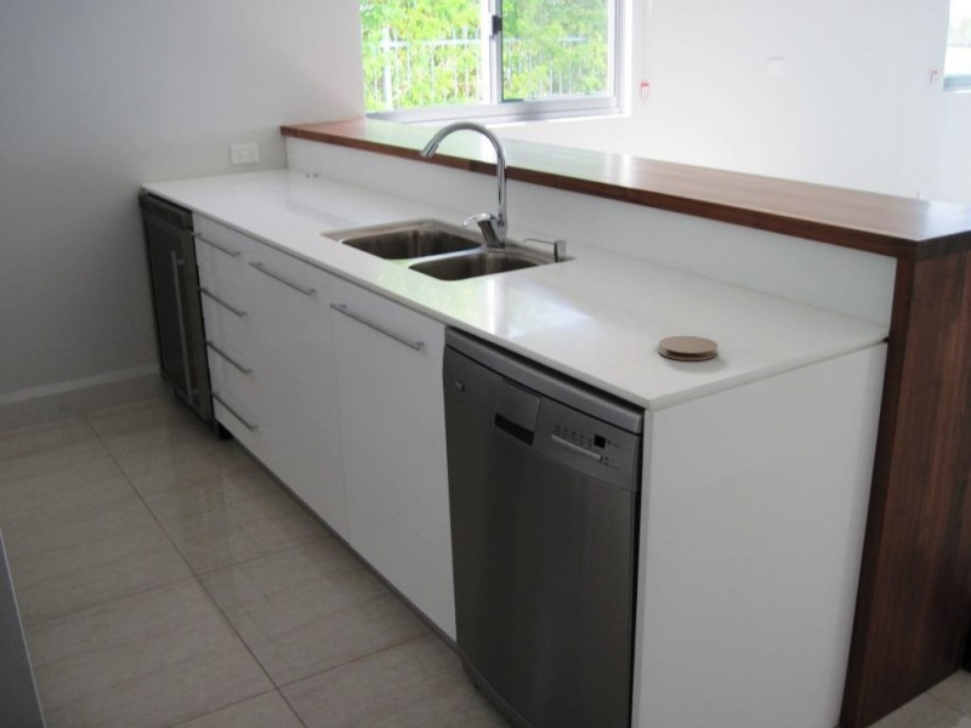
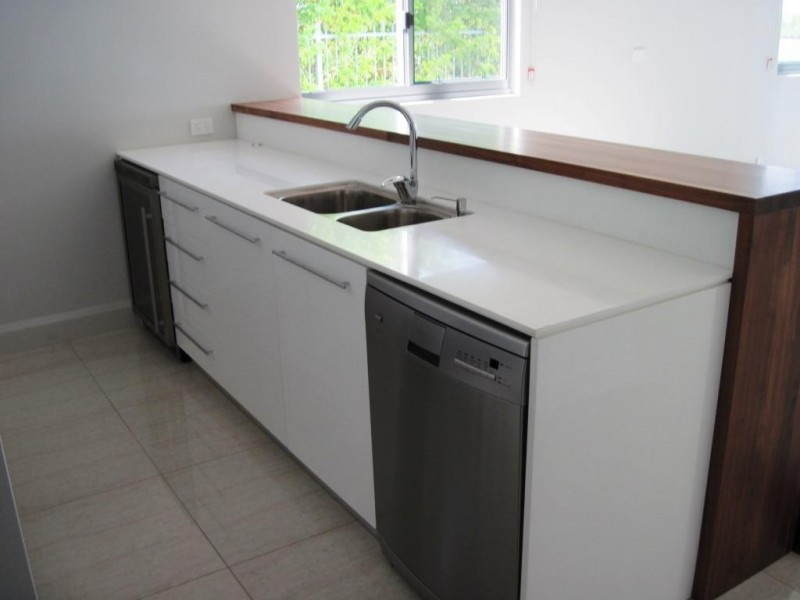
- coaster [657,335,720,362]
